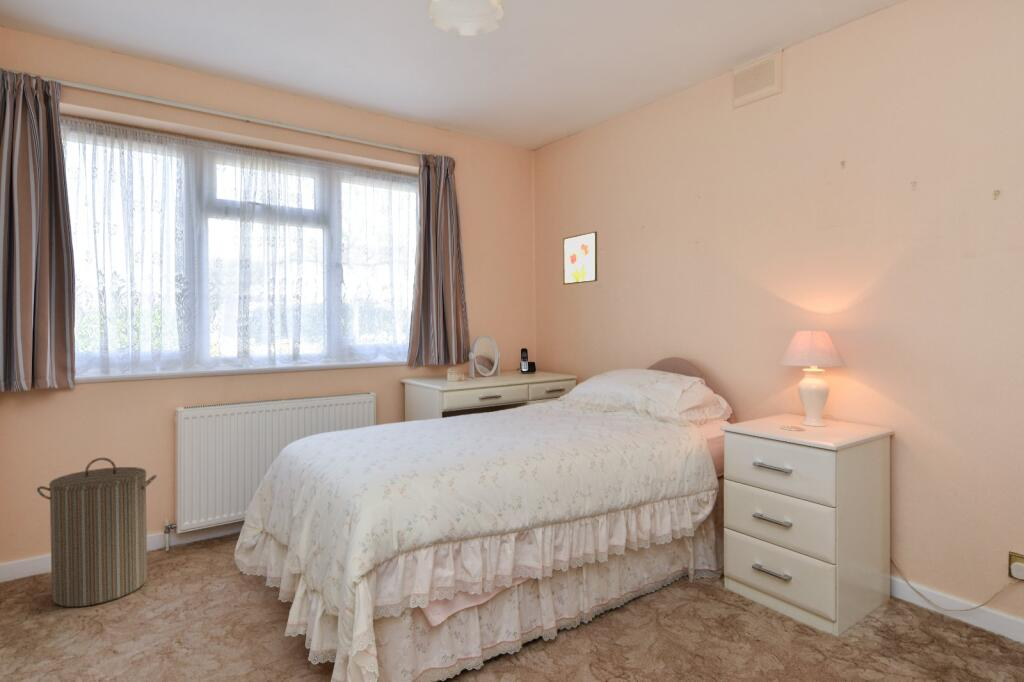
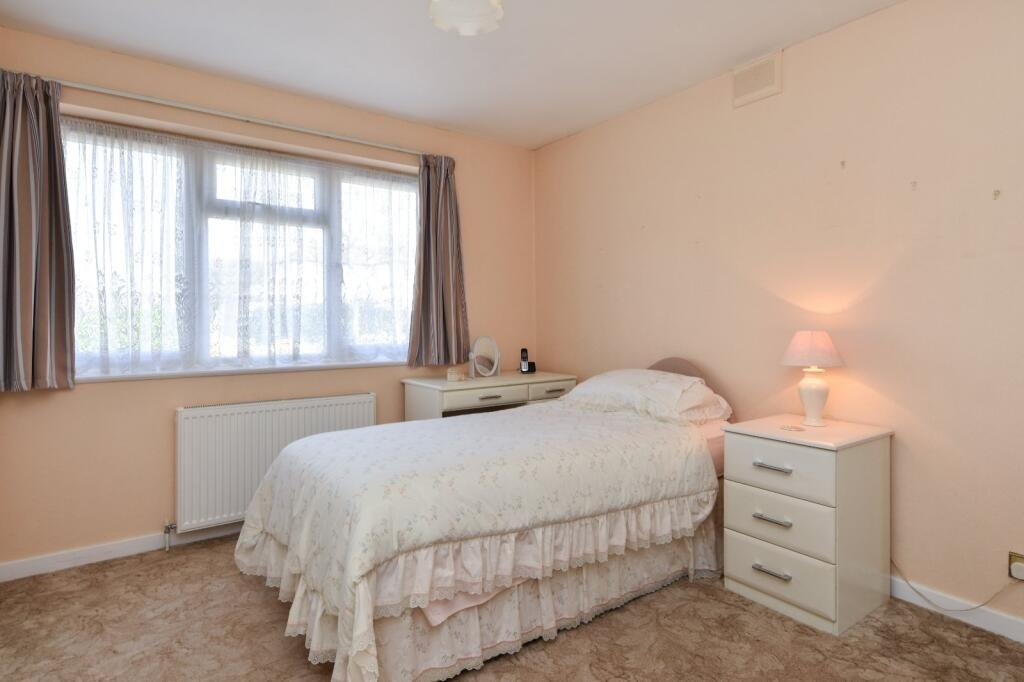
- laundry hamper [36,457,158,608]
- wall art [562,230,598,286]
